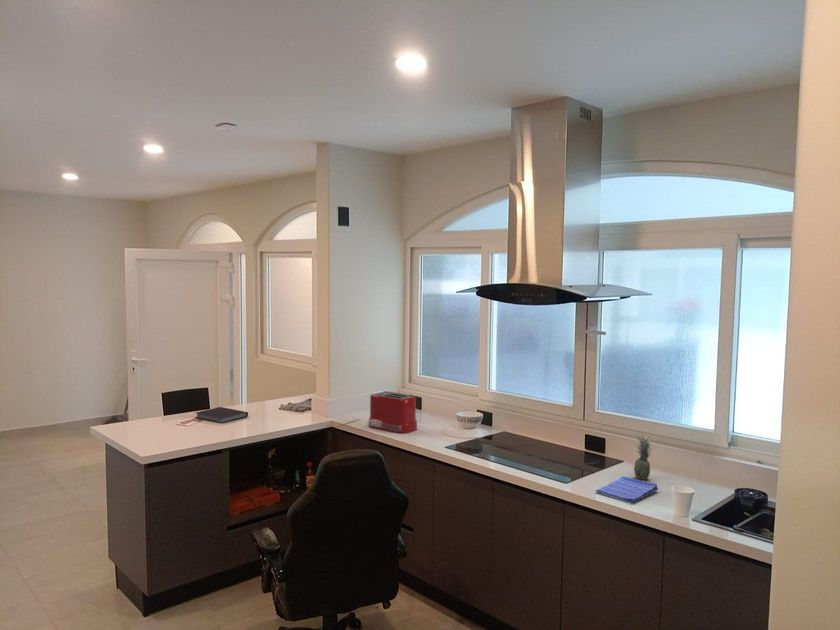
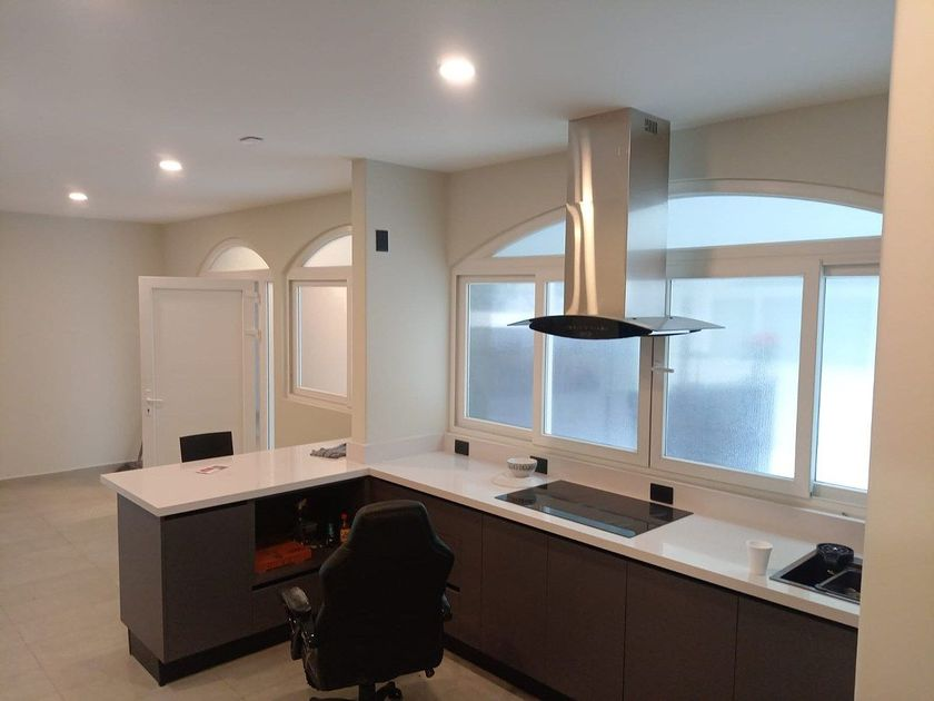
- fruit [633,435,653,481]
- toaster [367,390,418,434]
- dish towel [595,476,659,505]
- notebook [194,406,249,424]
